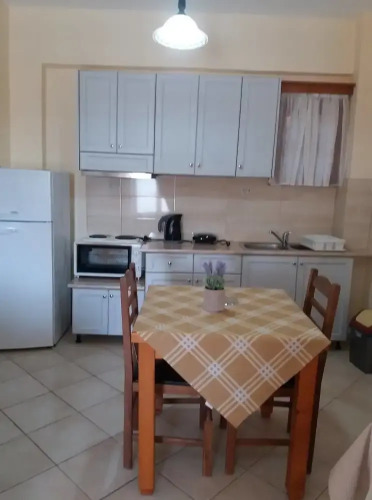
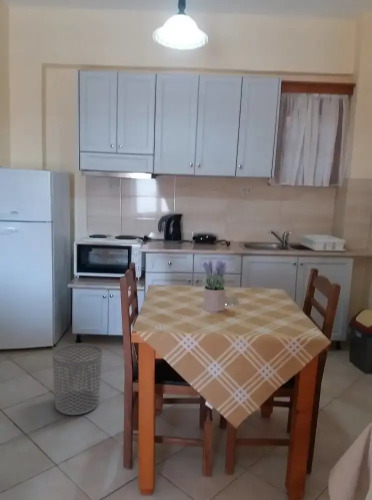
+ waste bin [52,343,103,416]
